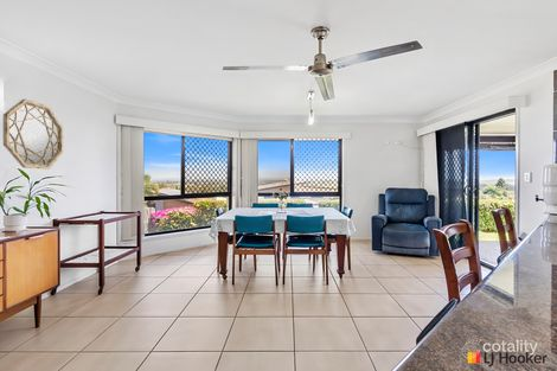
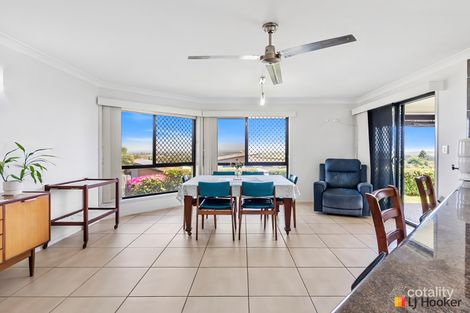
- home mirror [2,98,64,169]
